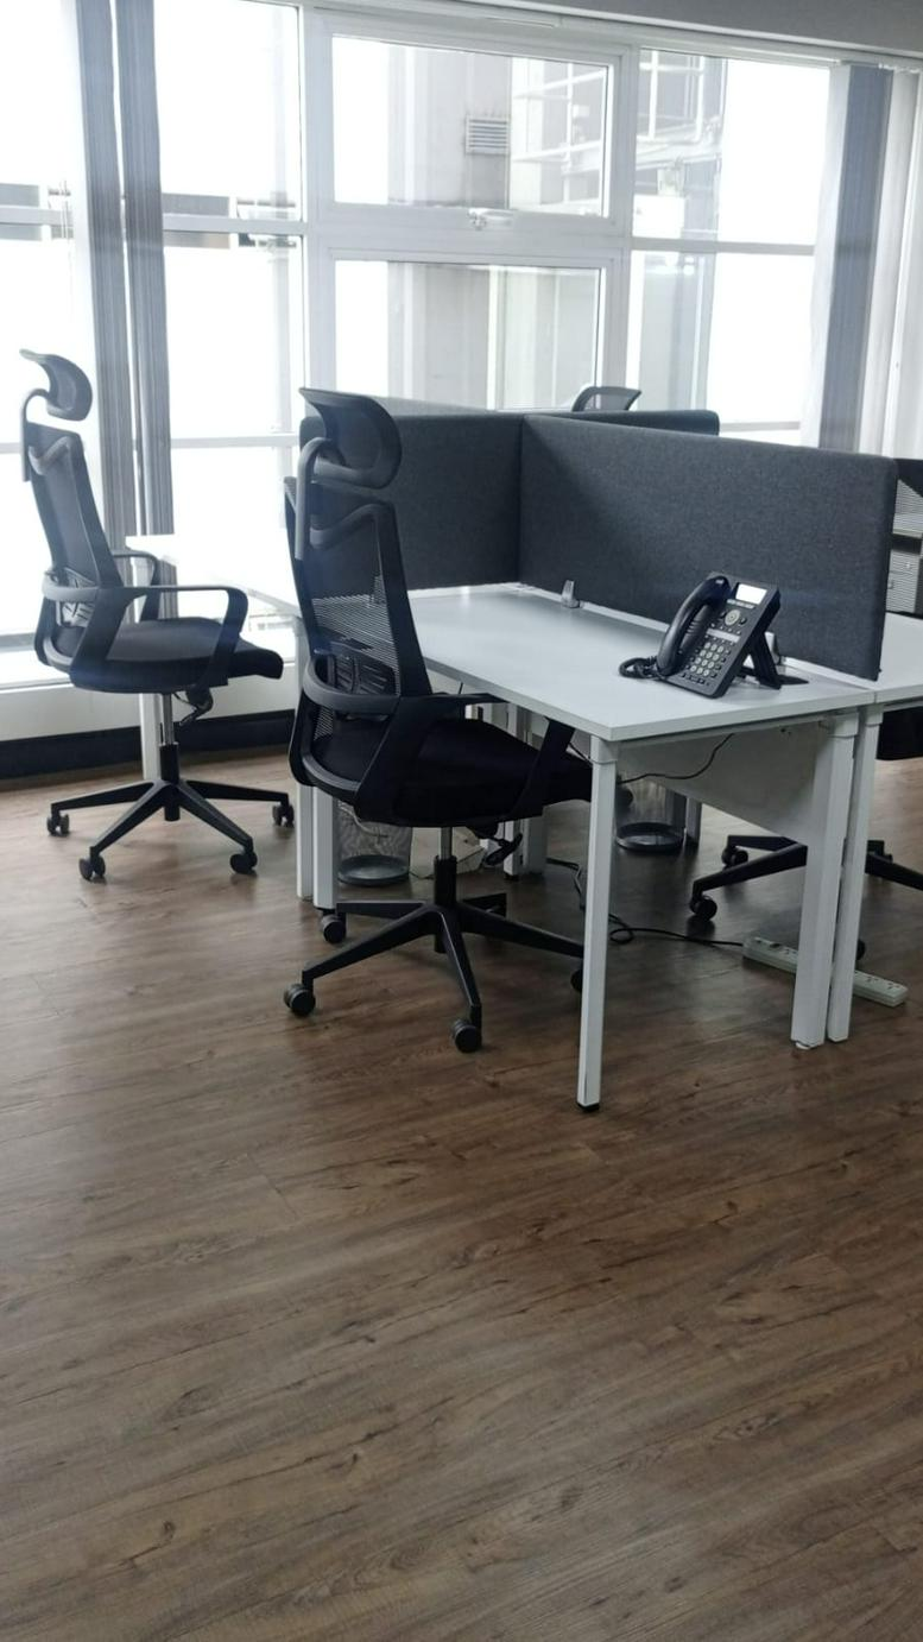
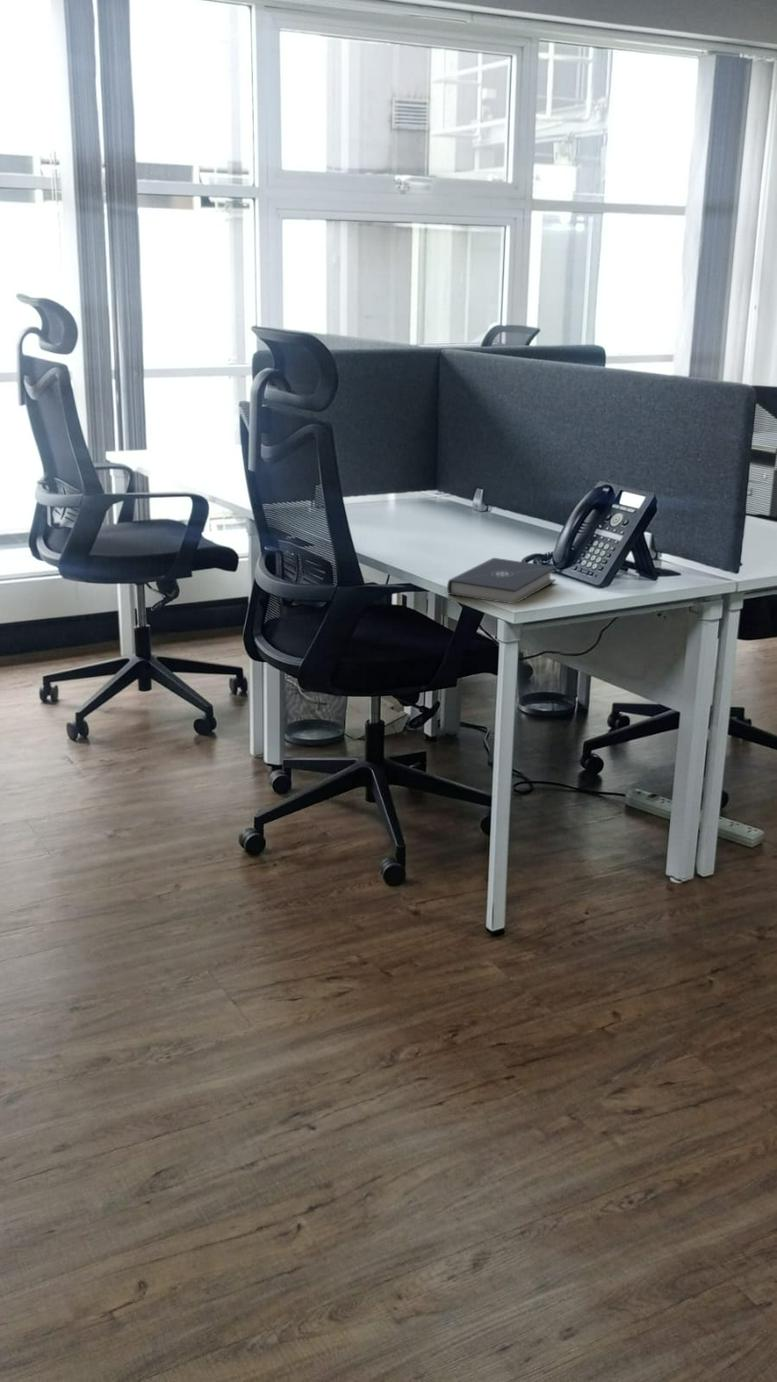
+ book [446,557,558,605]
